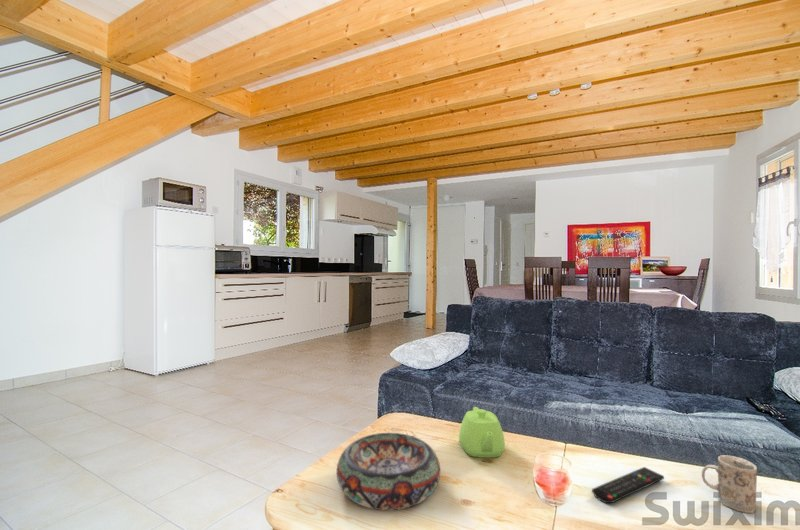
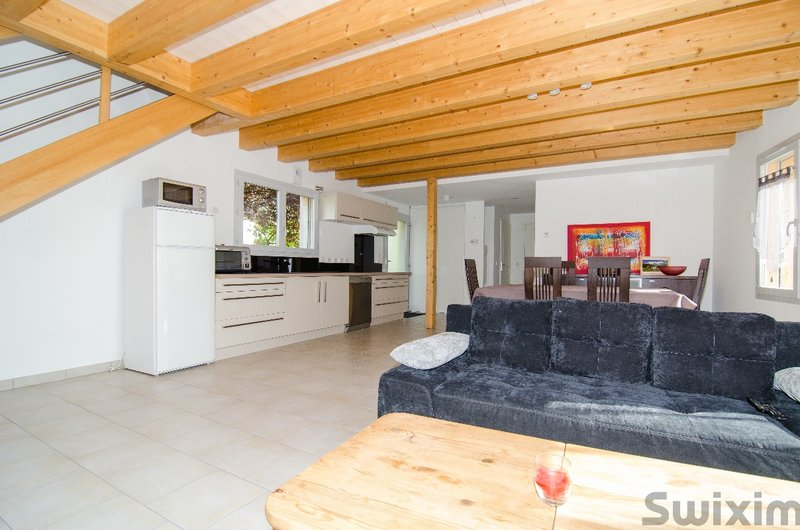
- remote control [591,466,665,504]
- decorative bowl [336,432,441,511]
- mug [701,454,758,514]
- teapot [458,406,506,459]
